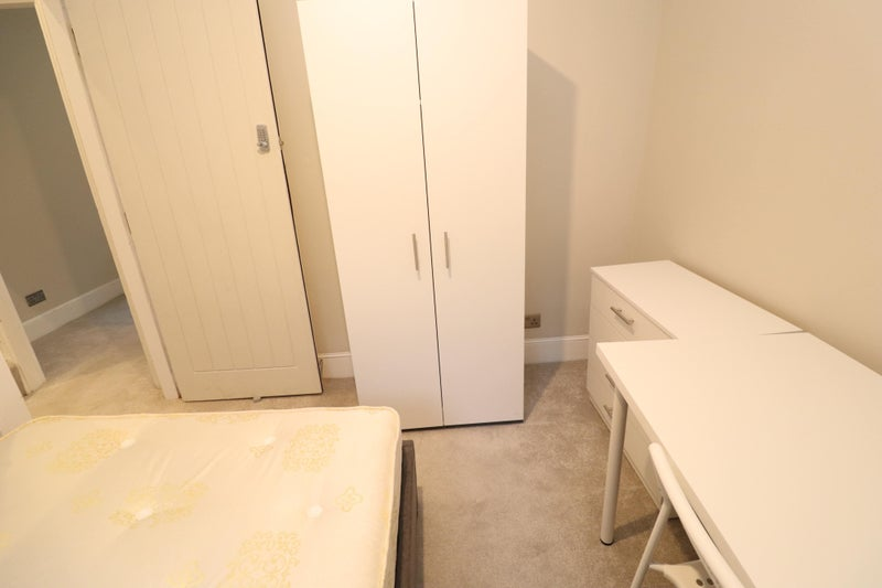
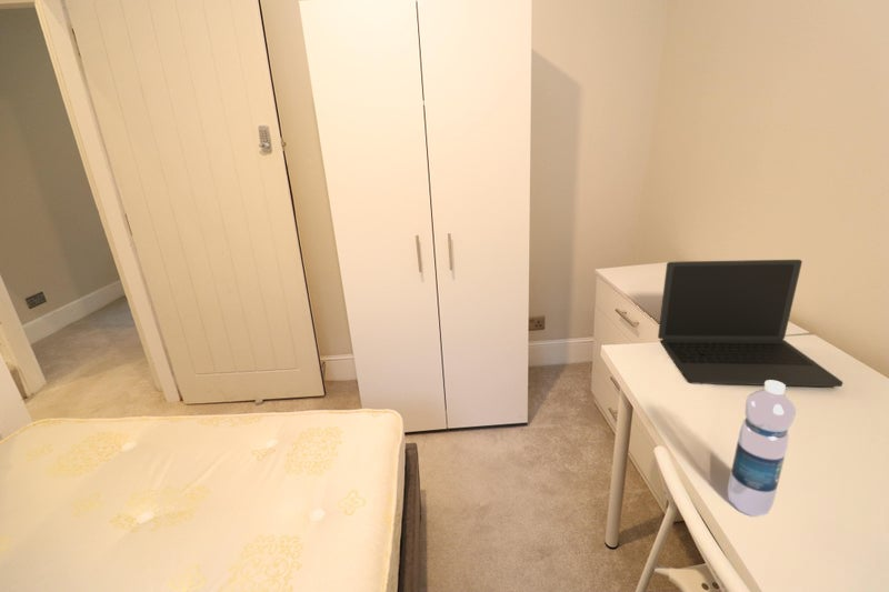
+ laptop [657,259,843,388]
+ water bottle [727,381,798,518]
